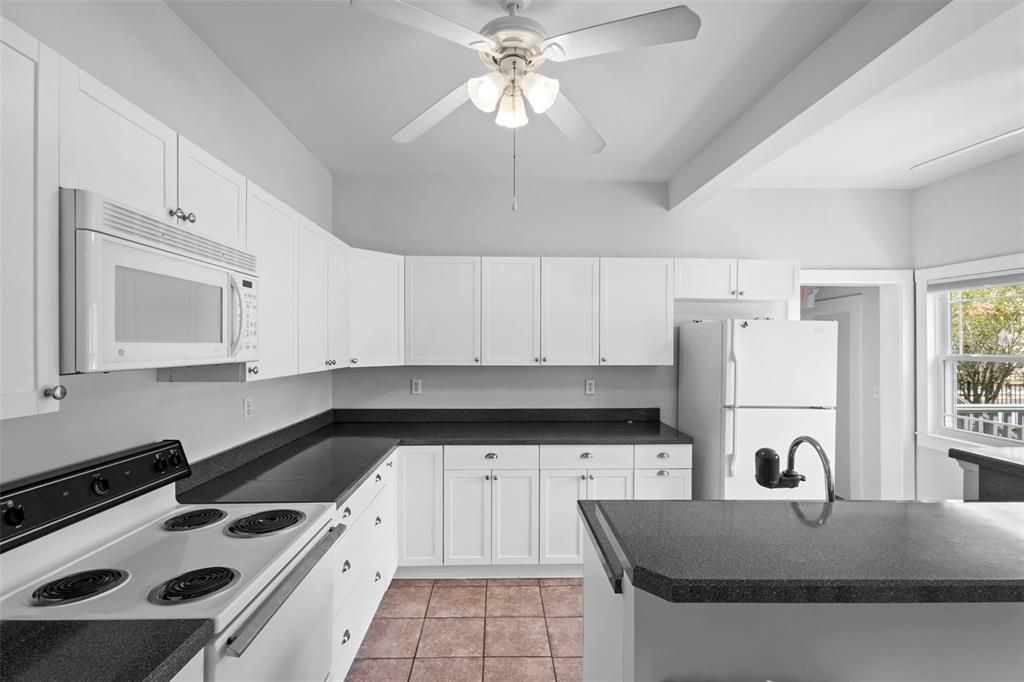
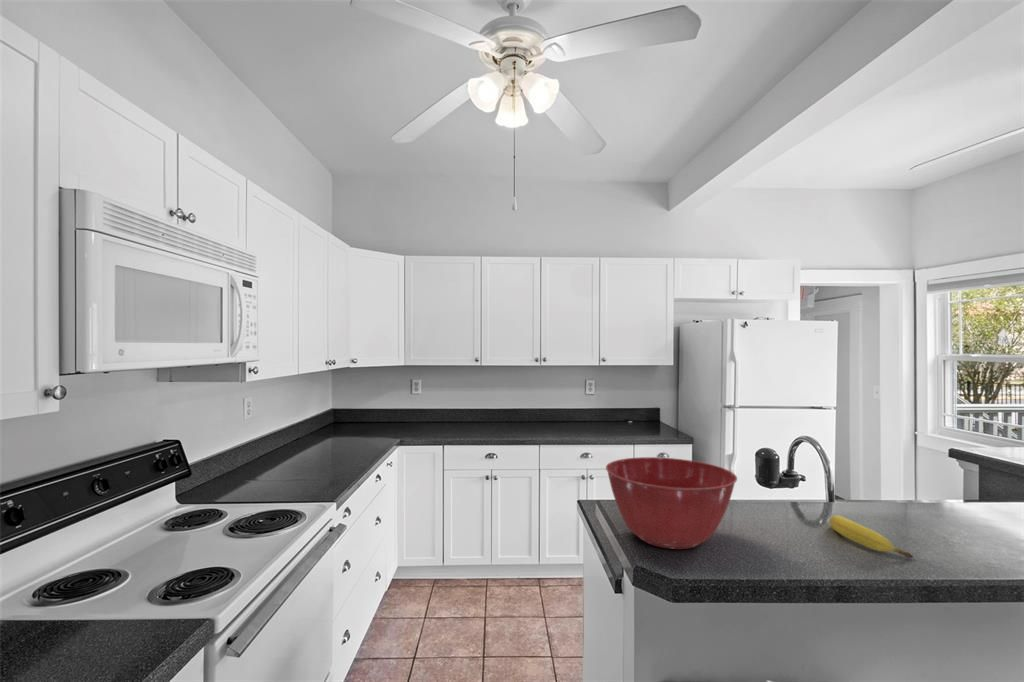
+ mixing bowl [605,456,738,550]
+ fruit [828,514,914,559]
